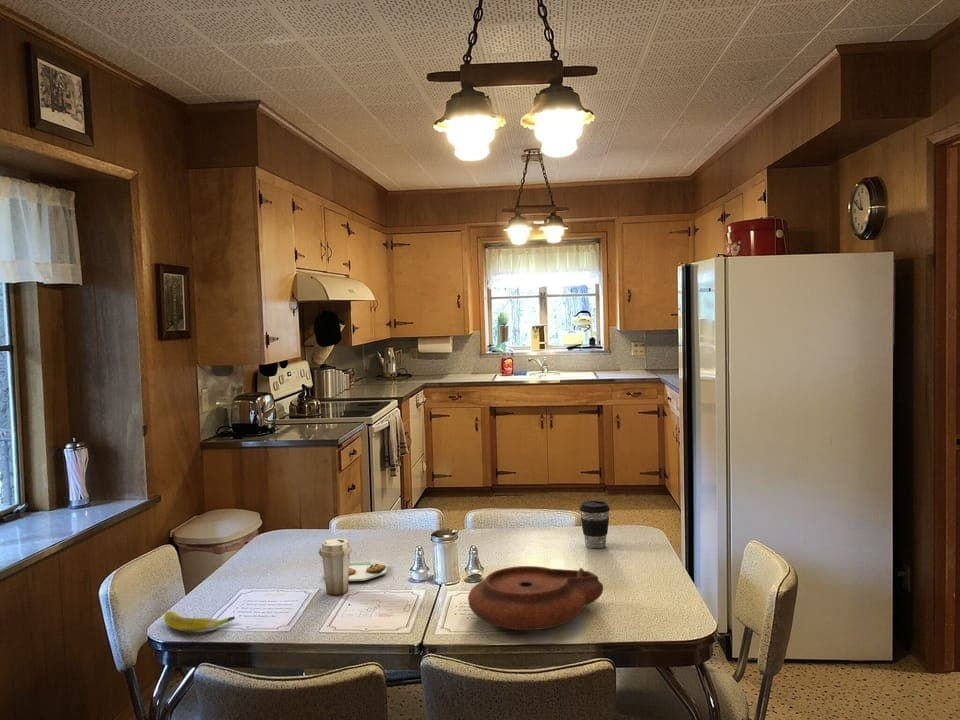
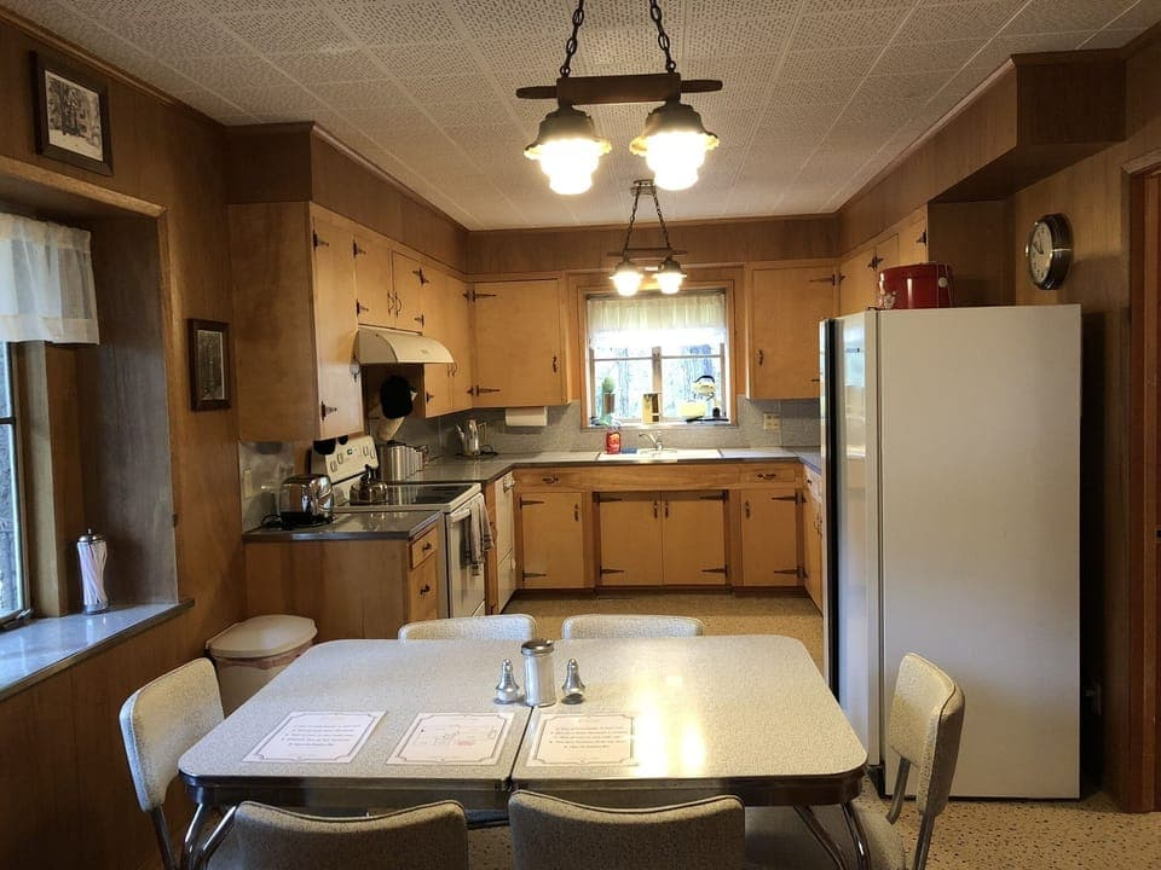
- plate [318,537,389,596]
- coffee cup [579,500,611,549]
- banana [163,610,236,632]
- plate [467,565,604,631]
